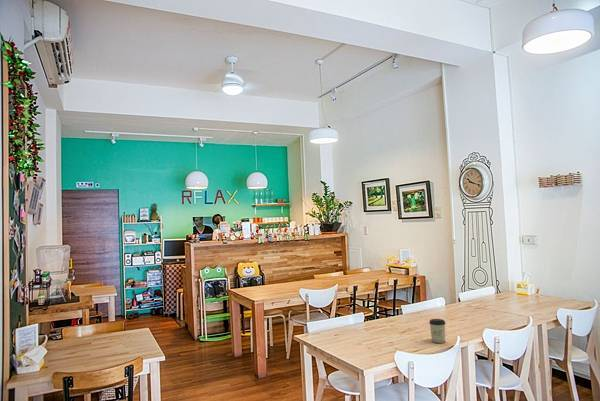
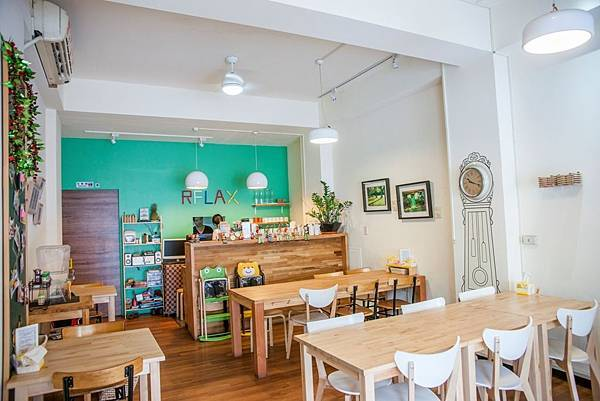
- cup [428,318,446,344]
